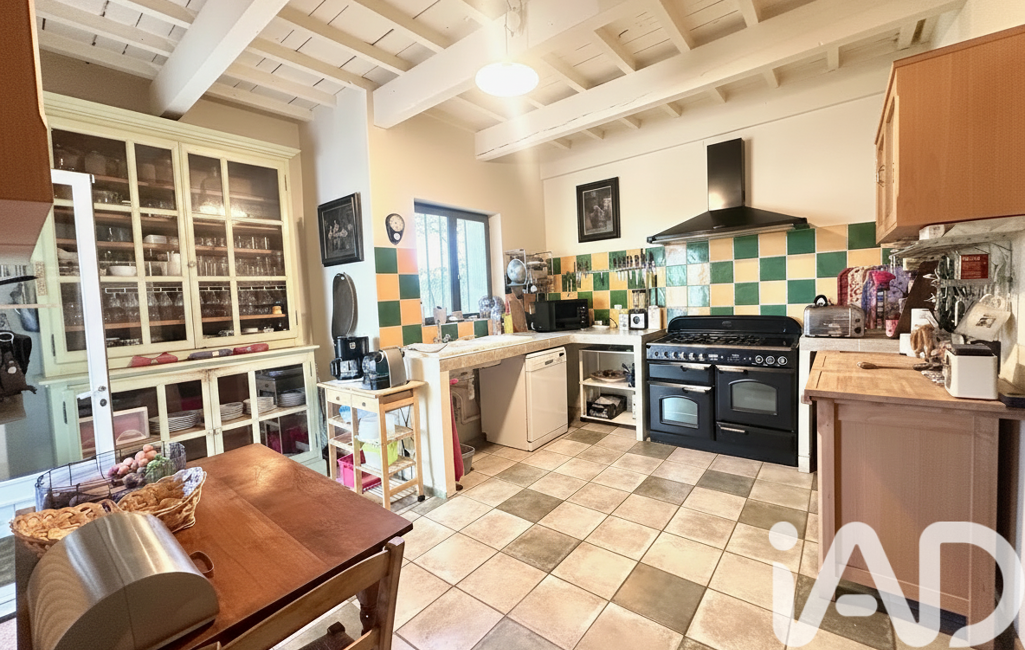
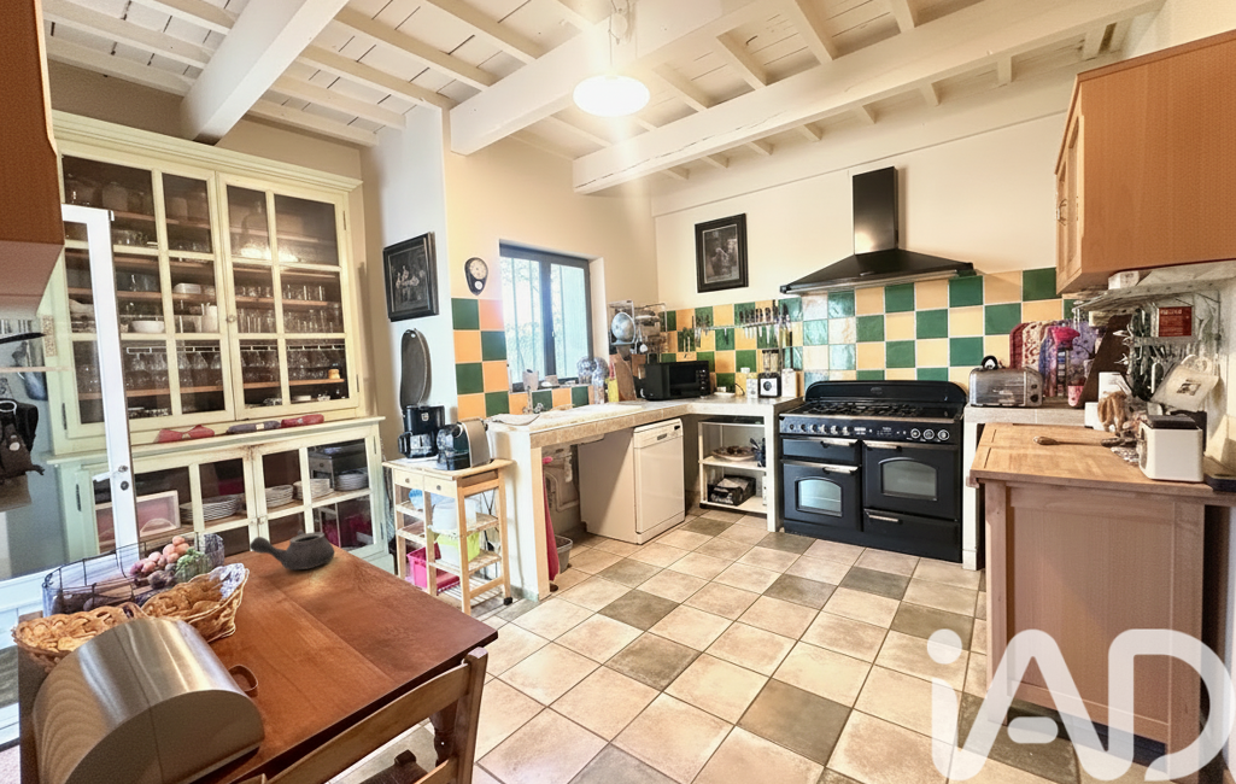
+ teapot [248,528,335,571]
